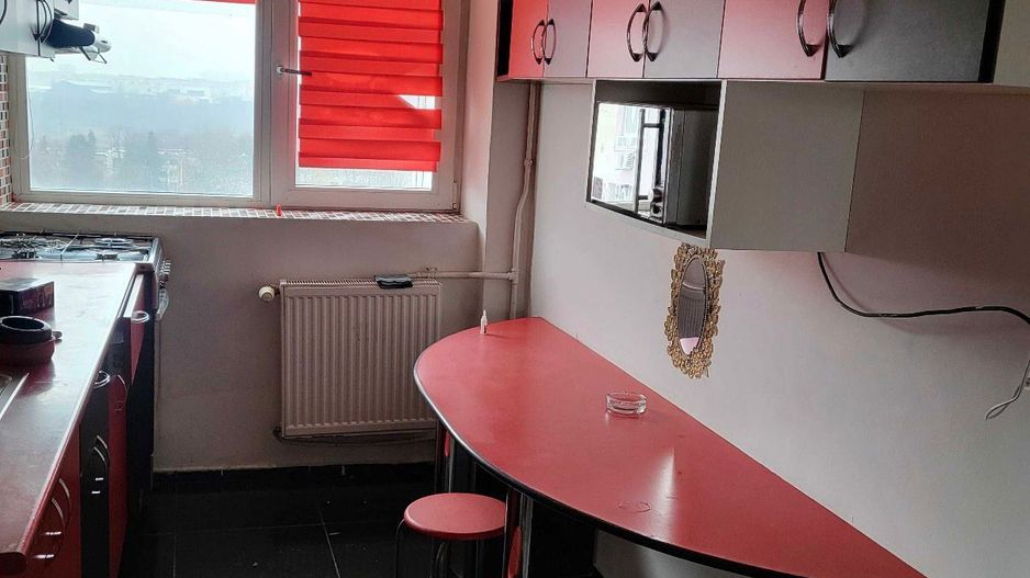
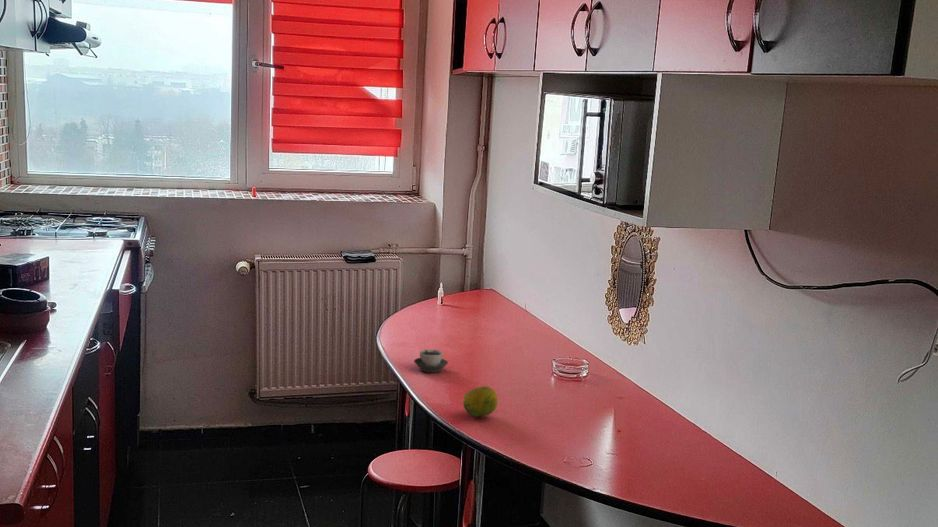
+ cup [413,348,449,373]
+ fruit [462,385,499,418]
